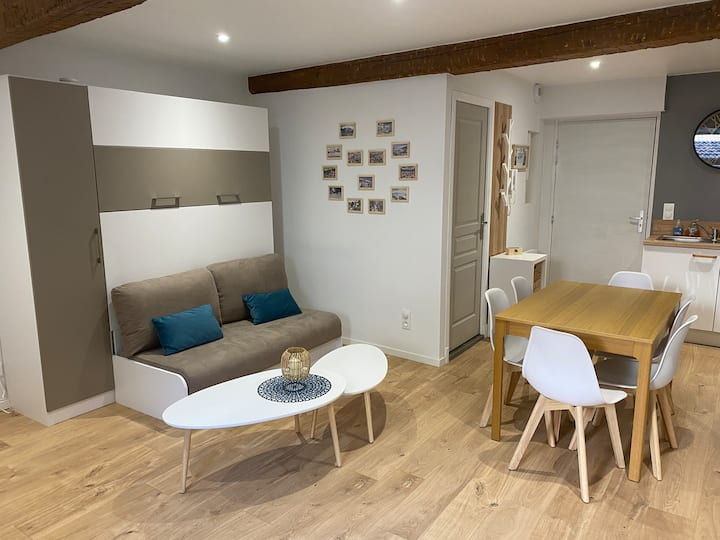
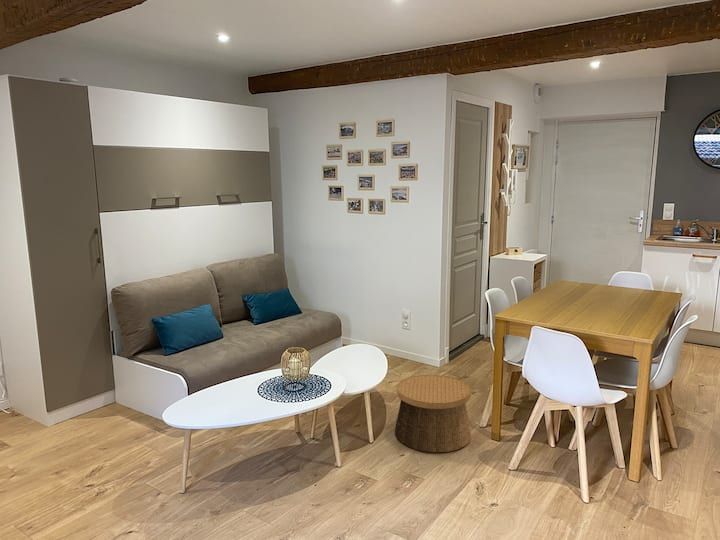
+ basket [394,374,472,453]
